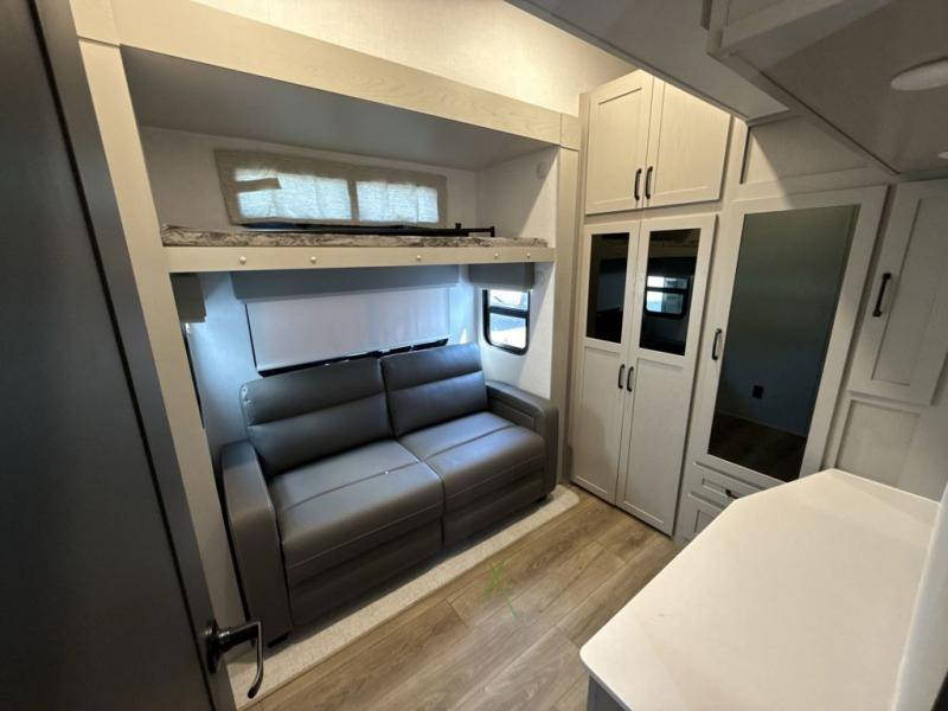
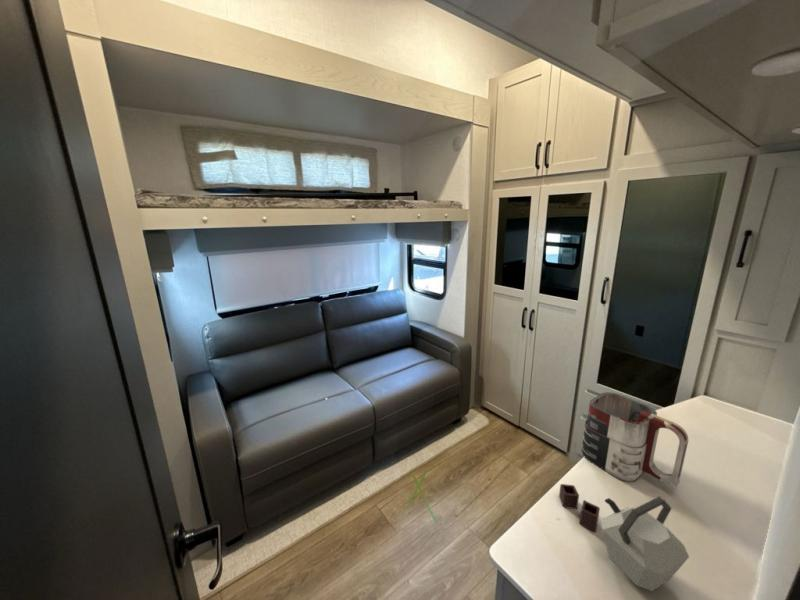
+ kettle [558,483,690,592]
+ mug [581,391,689,489]
